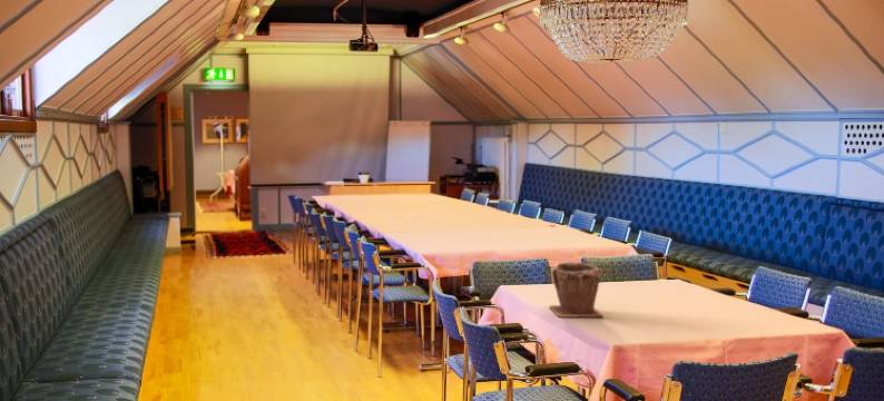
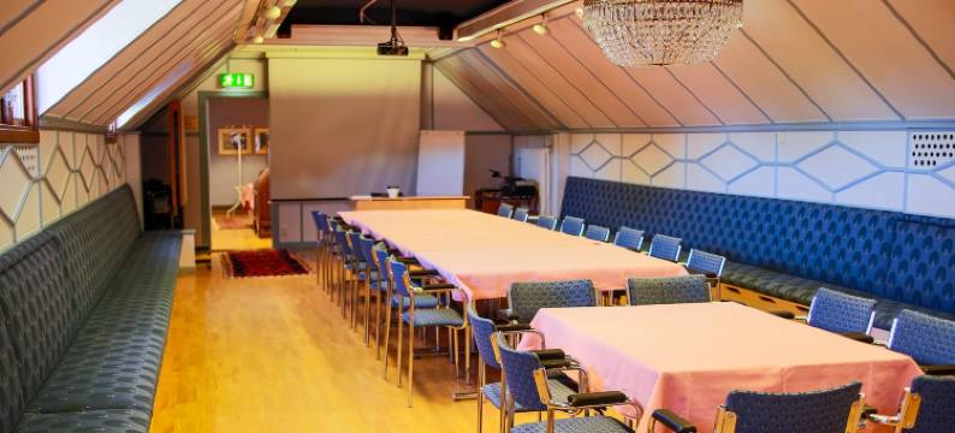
- plant pot [548,261,605,319]
